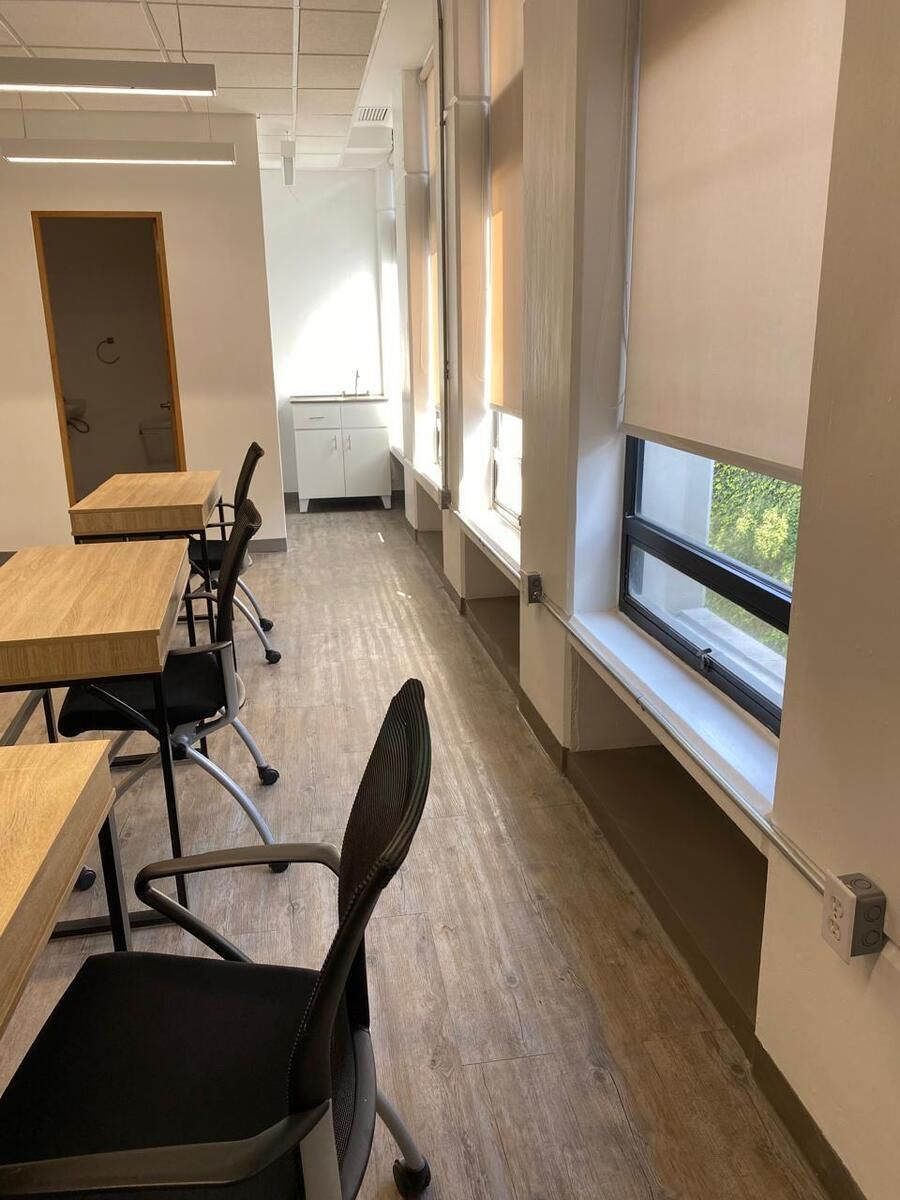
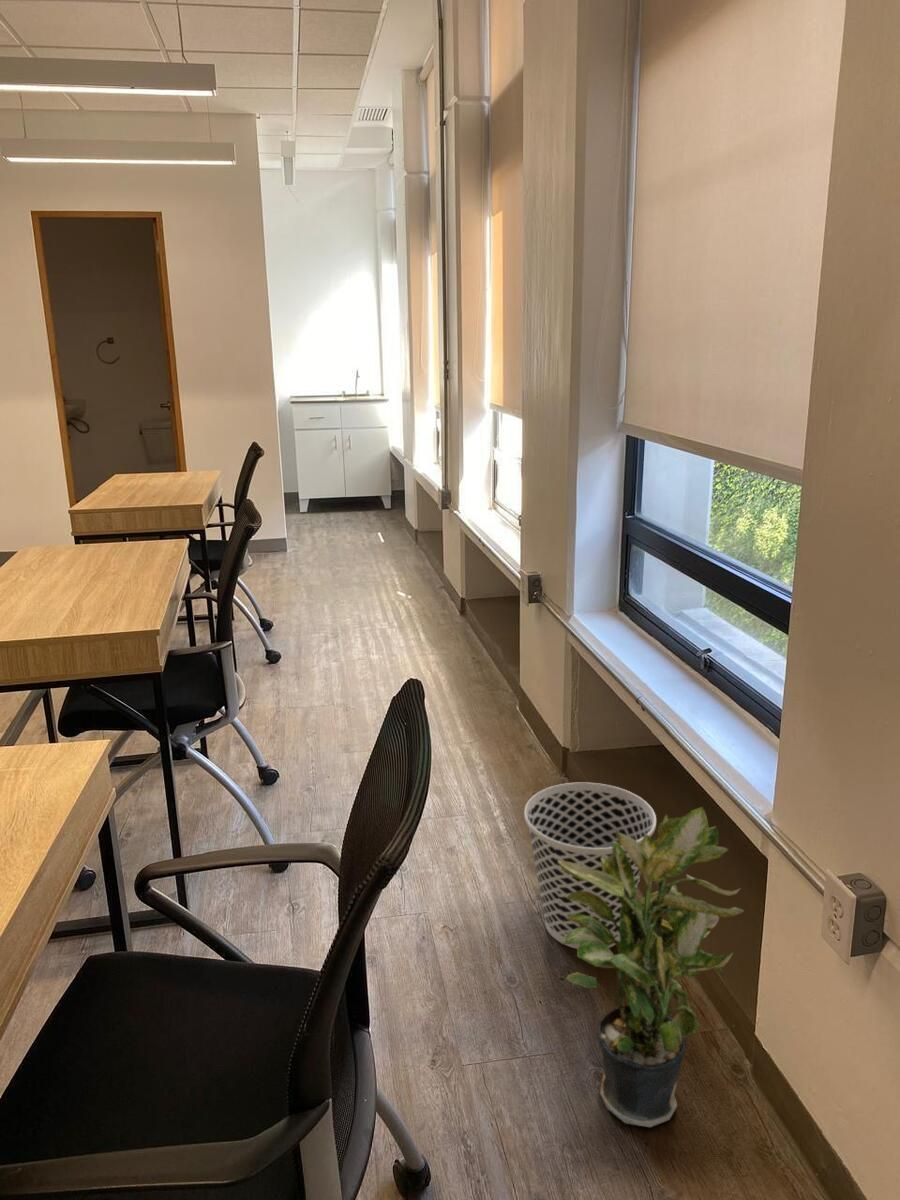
+ potted plant [558,806,745,1128]
+ wastebasket [523,782,657,950]
